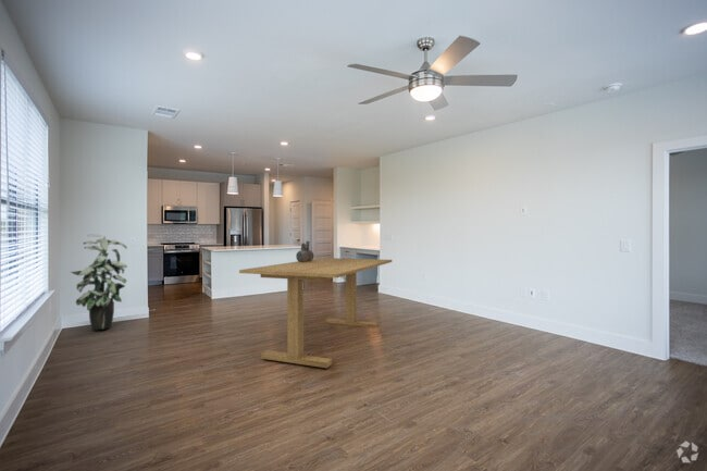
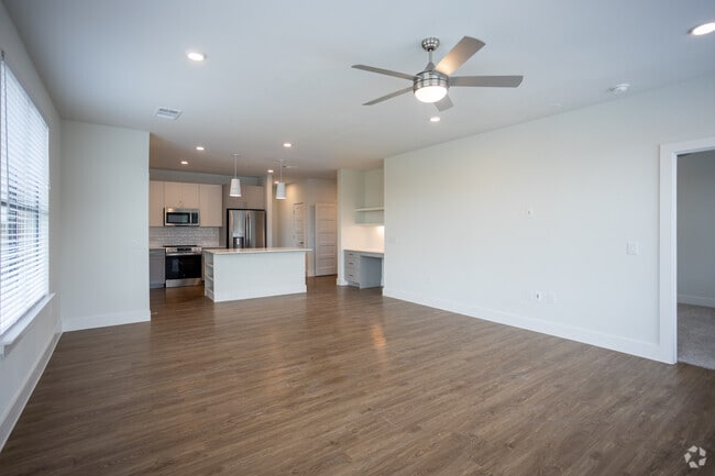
- dining table [238,257,393,369]
- ceramic vessel [295,240,314,262]
- indoor plant [69,233,128,331]
